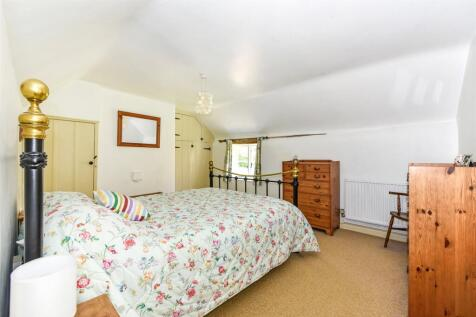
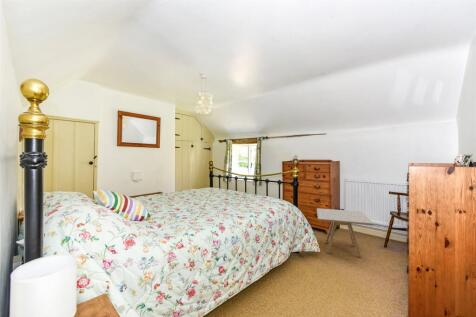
+ side table [316,207,375,258]
